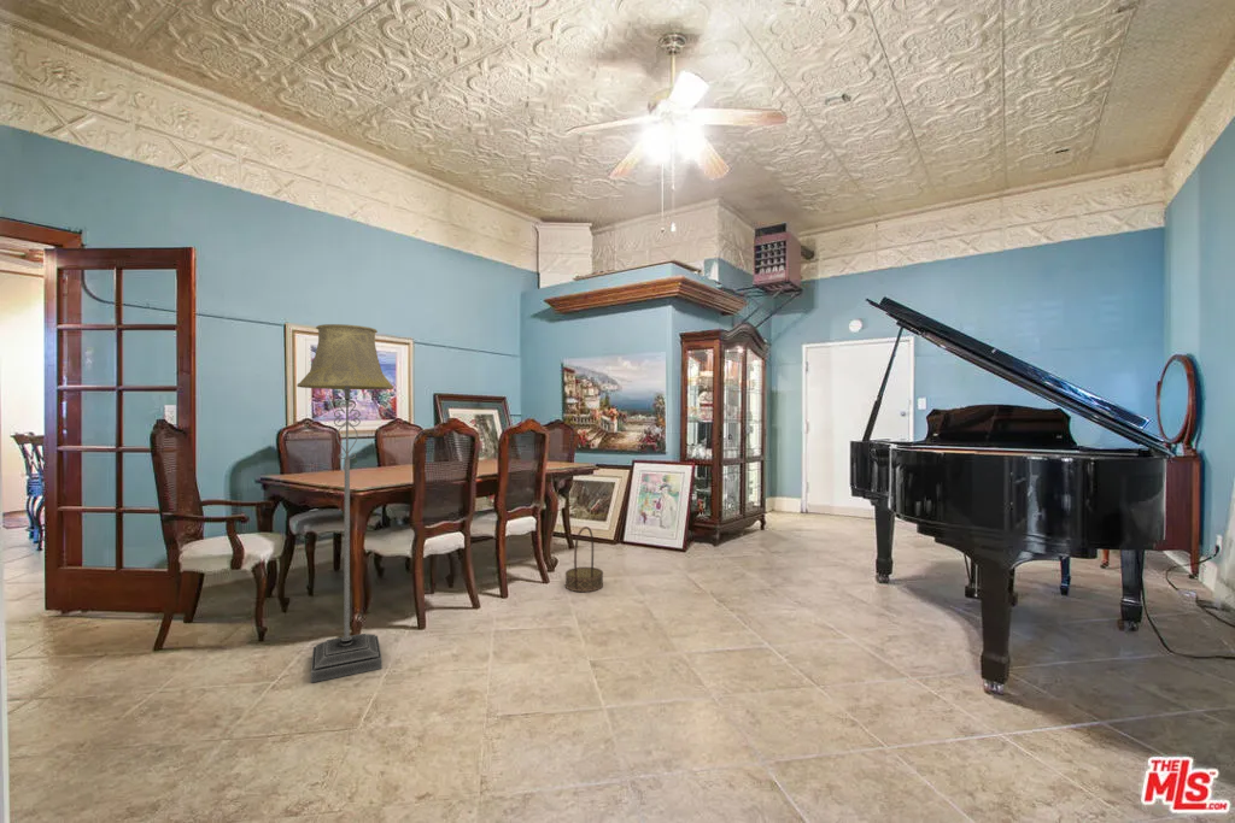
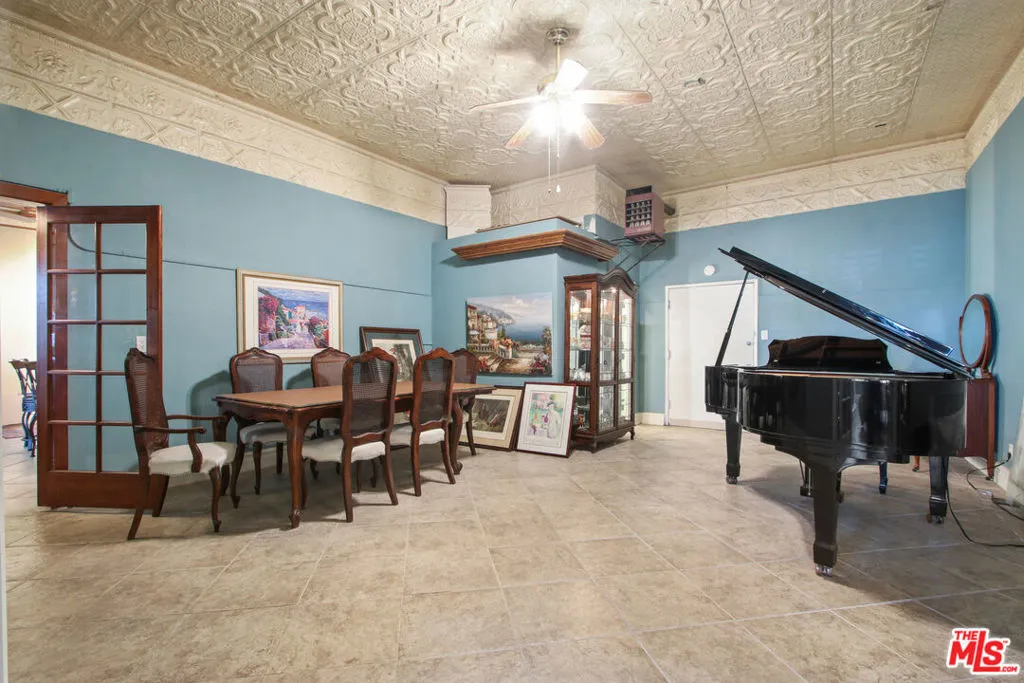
- basket [564,525,604,593]
- floor lamp [295,323,396,683]
